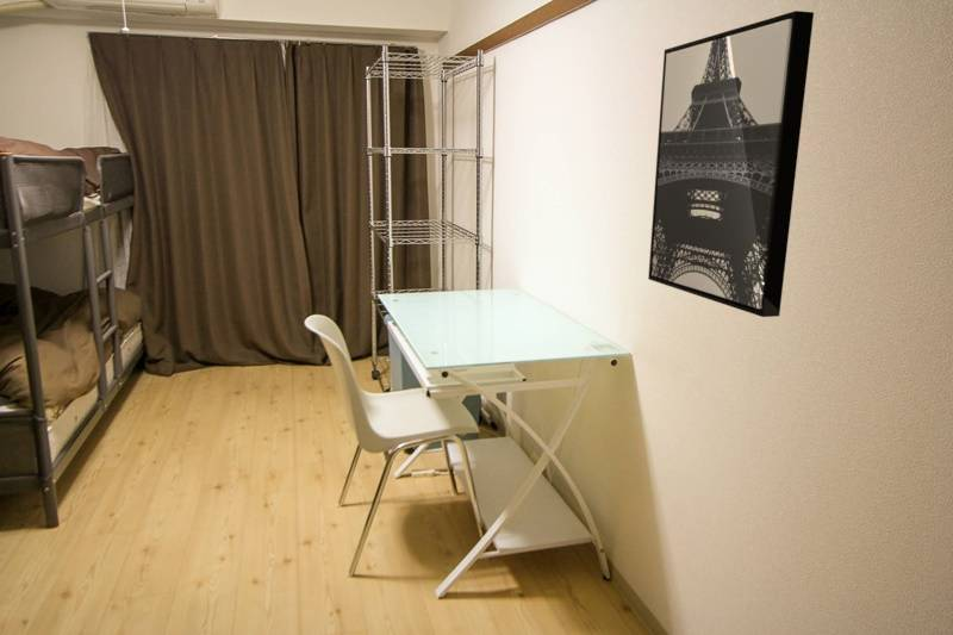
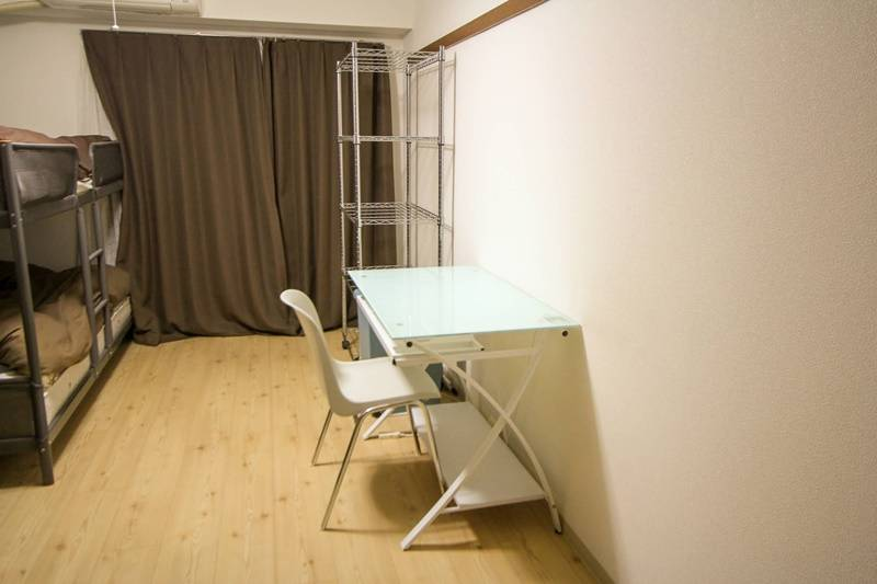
- wall art [647,10,815,318]
